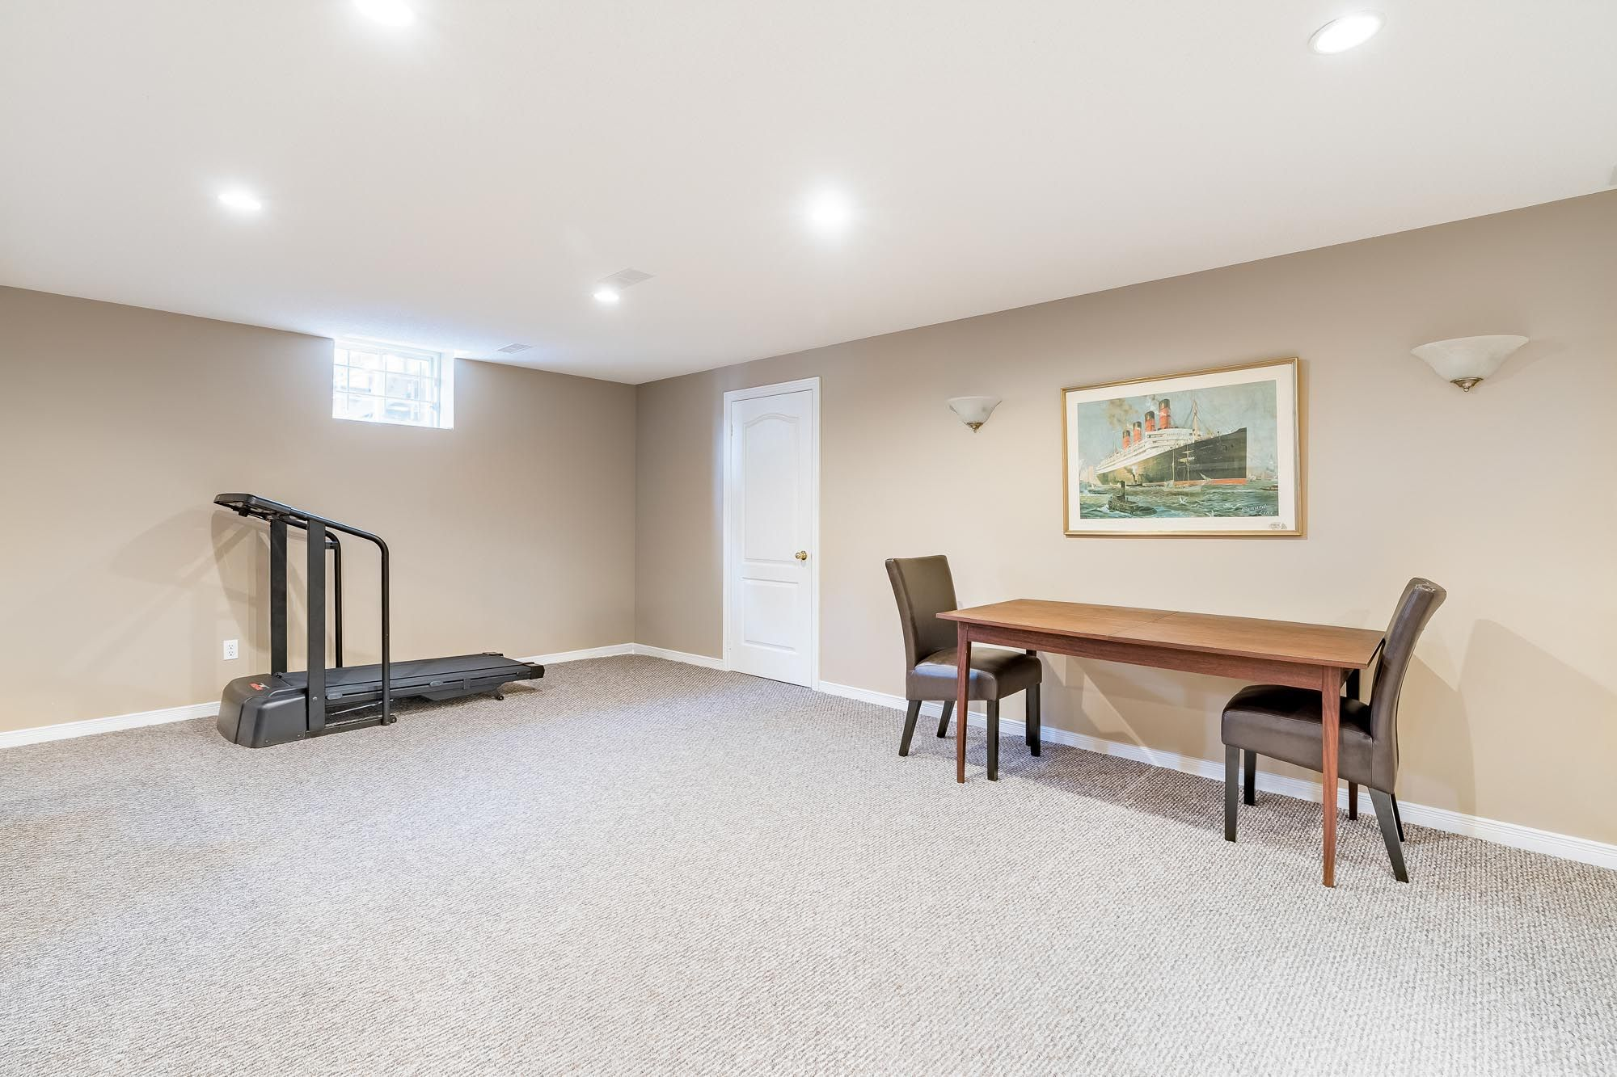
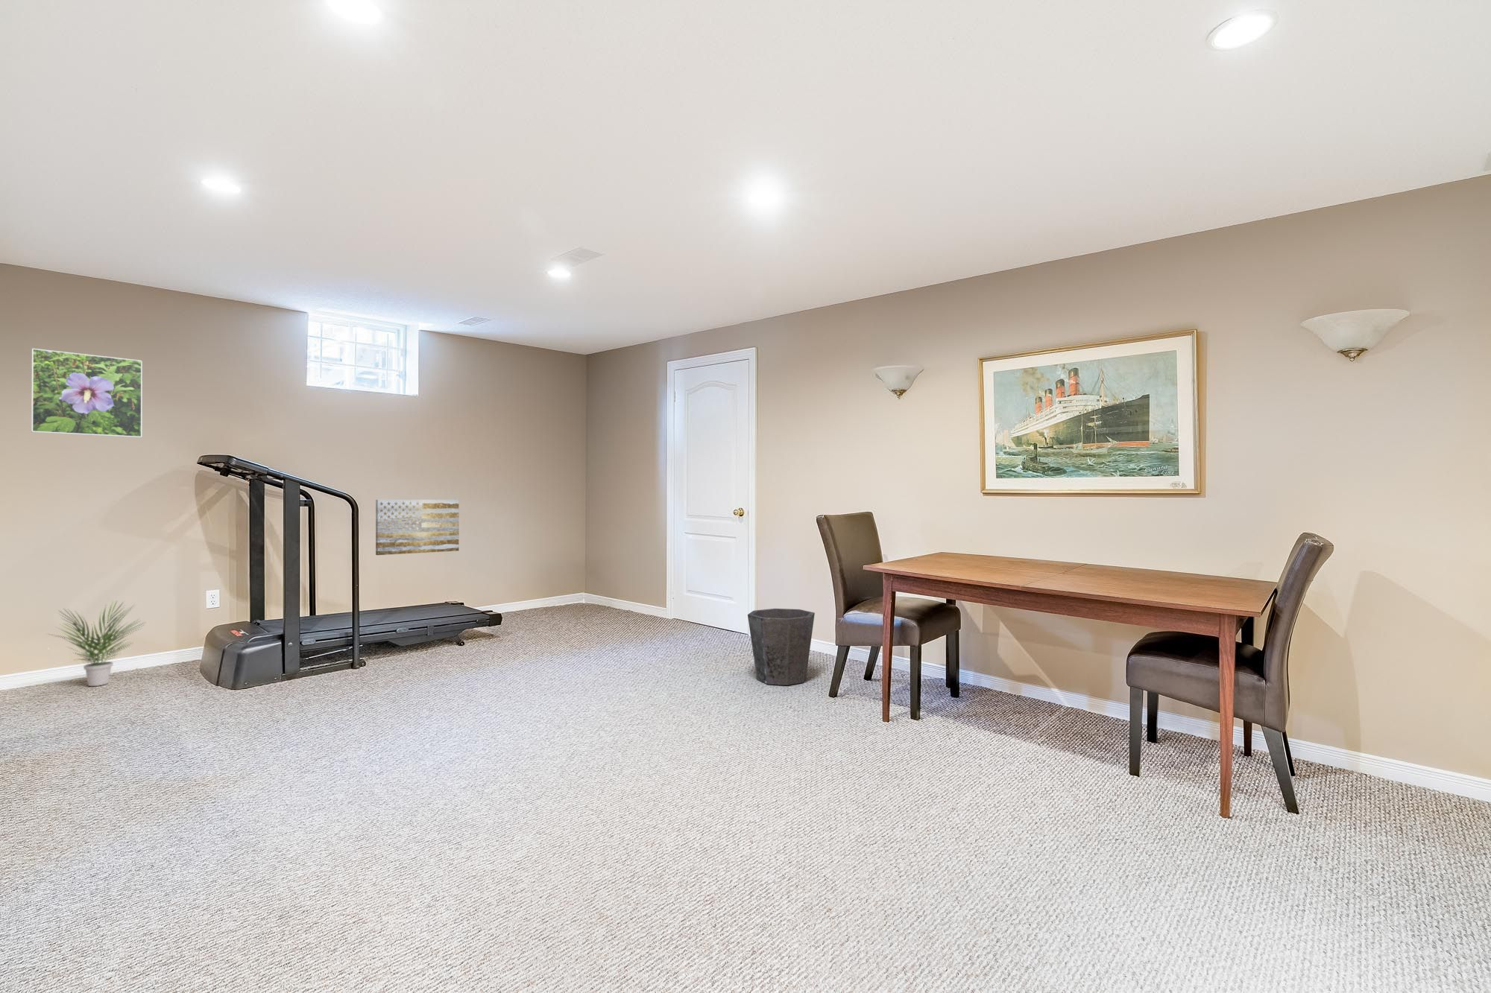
+ waste bin [747,607,816,686]
+ potted plant [47,600,146,687]
+ wall art [375,499,459,555]
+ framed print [31,348,143,438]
